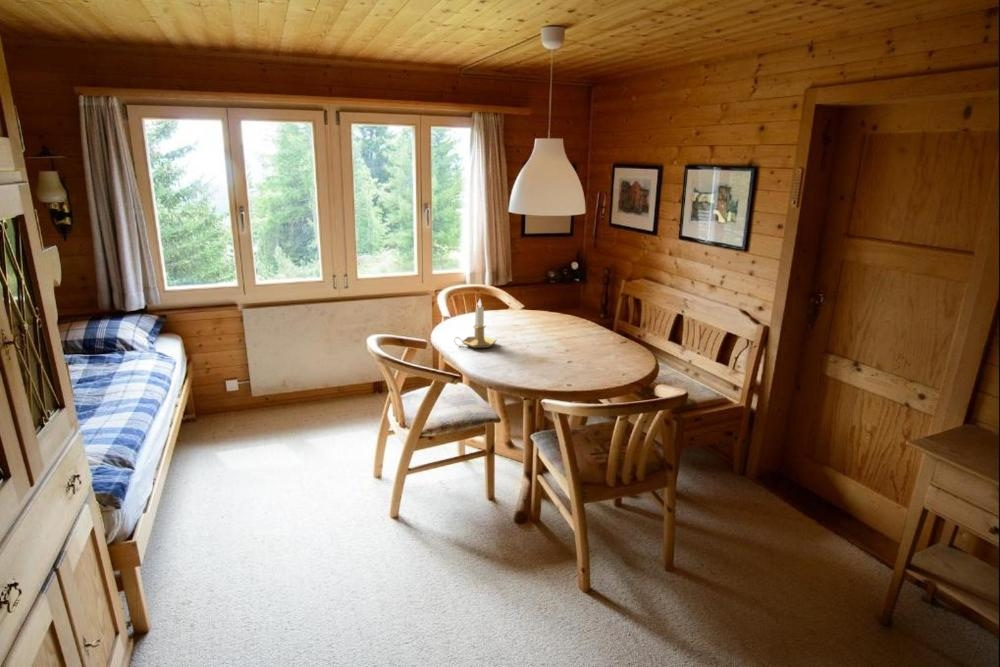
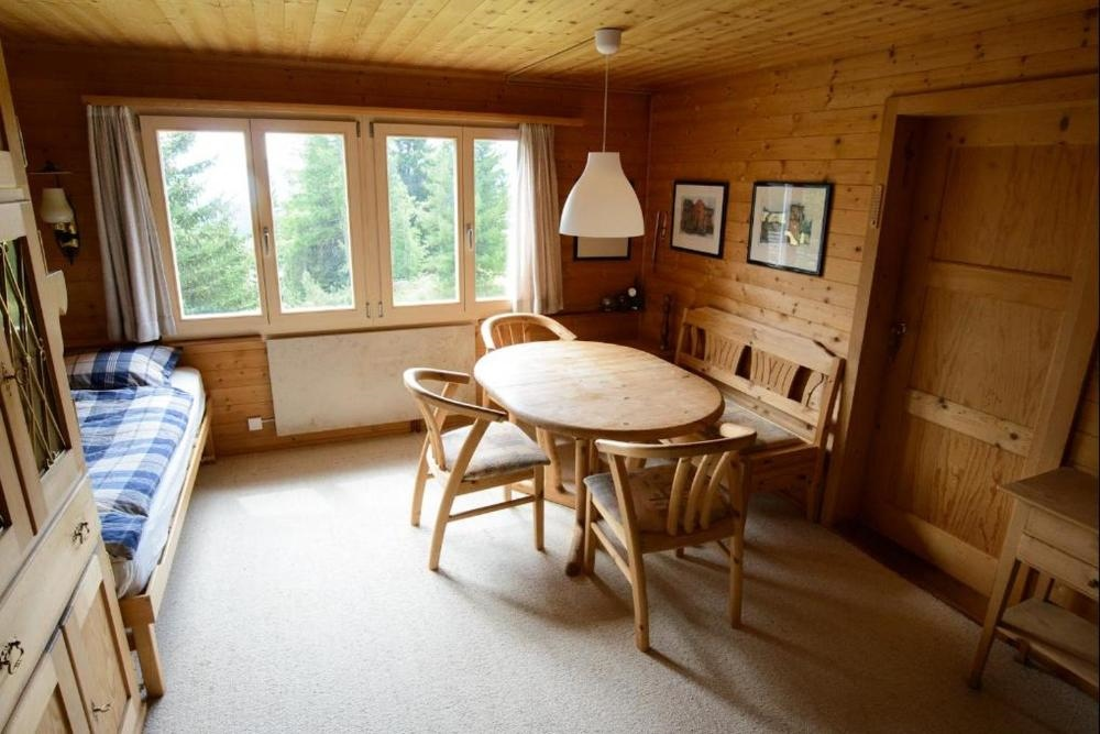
- candlestick [453,298,498,349]
